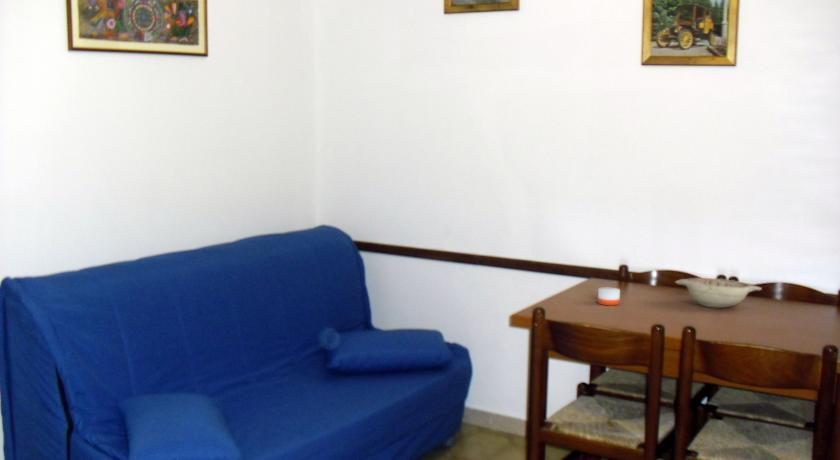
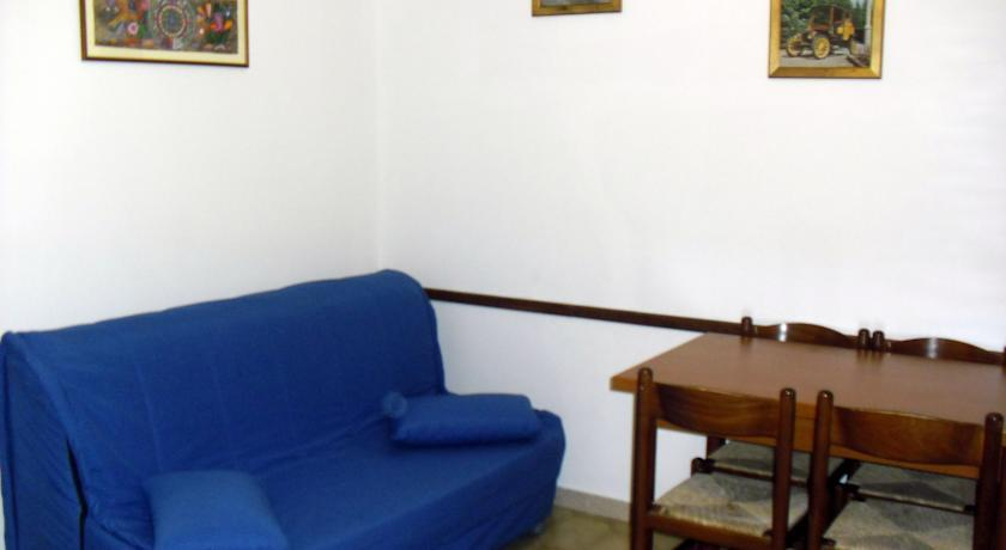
- candle [597,286,621,306]
- decorative bowl [674,277,763,308]
